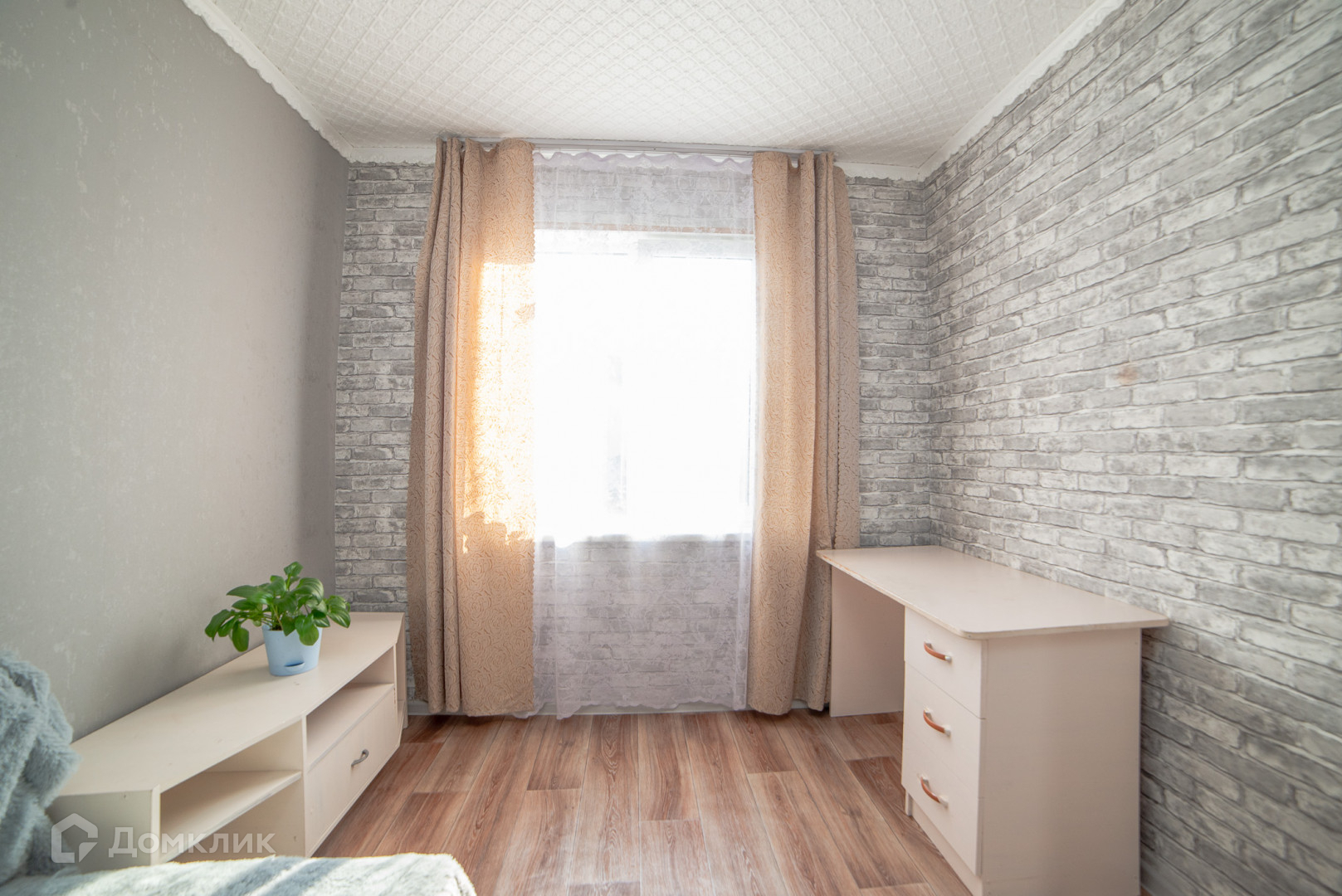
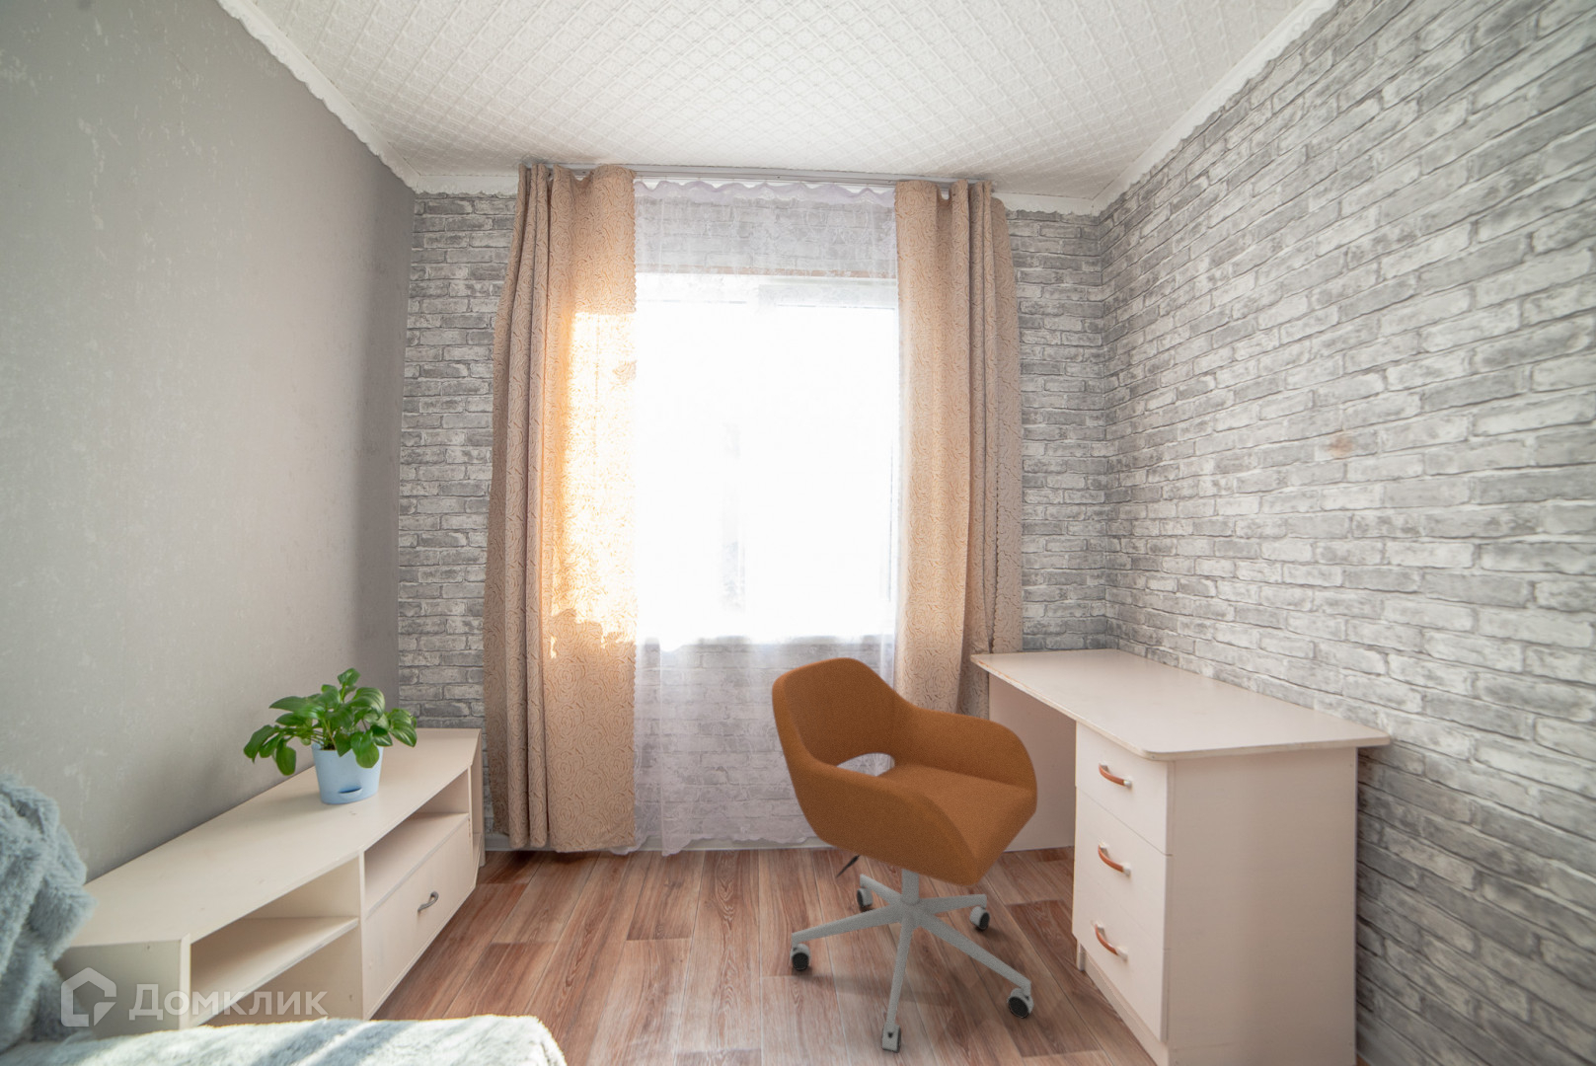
+ office chair [771,657,1038,1054]
